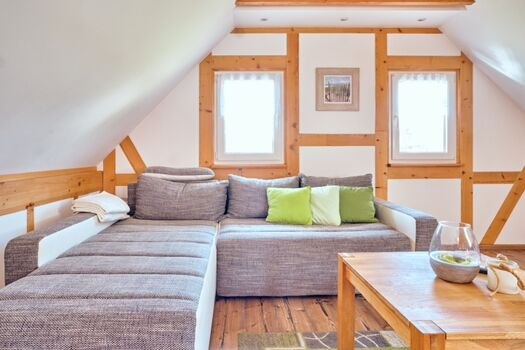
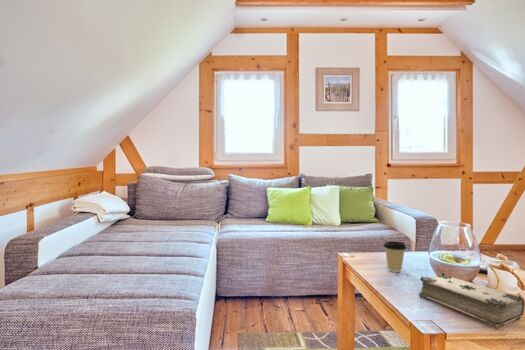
+ book [418,272,525,330]
+ coffee cup [383,240,407,273]
